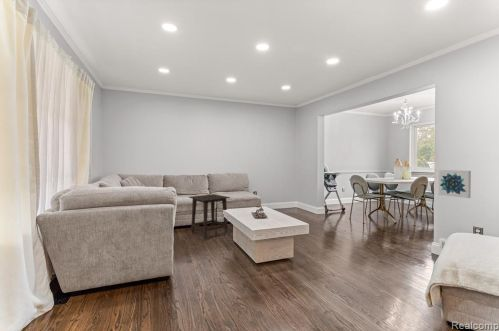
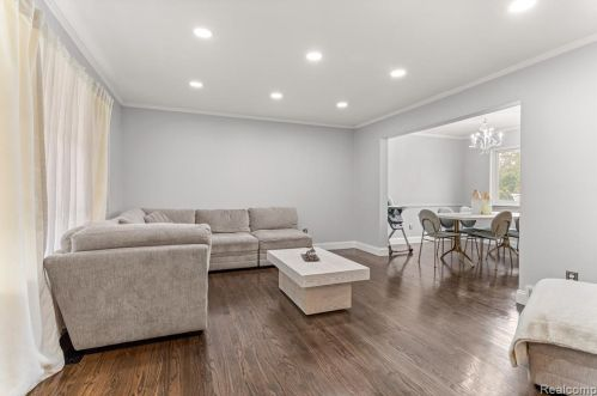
- wall art [438,169,472,199]
- side table [188,193,231,241]
